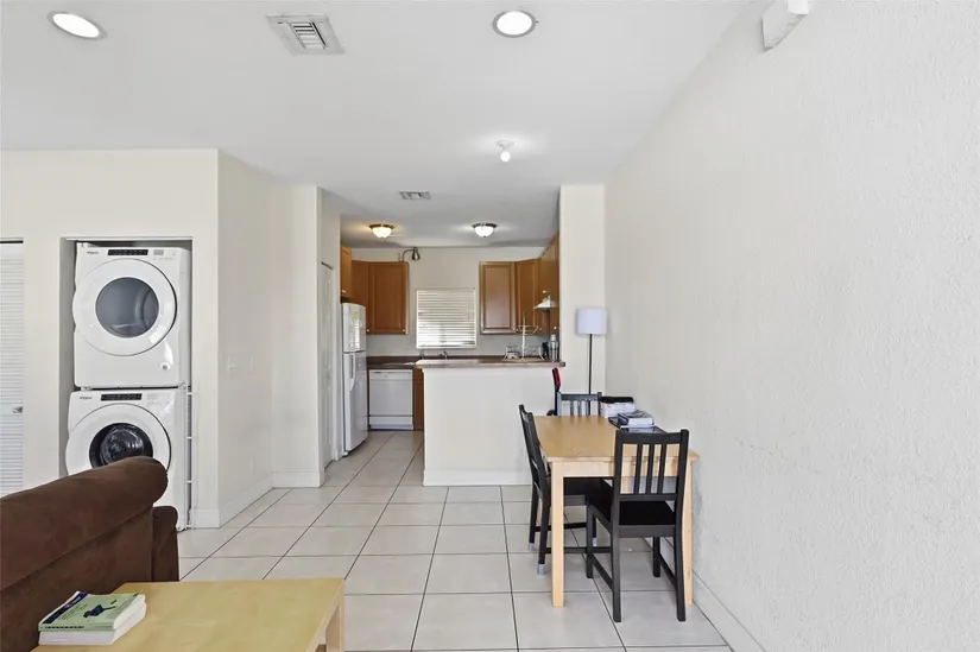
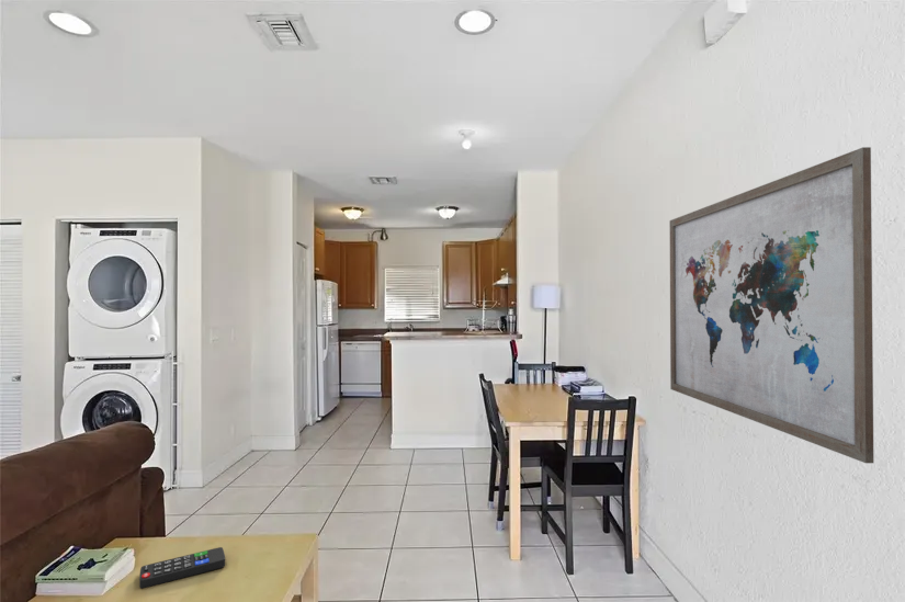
+ remote control [138,546,226,589]
+ wall art [669,146,874,464]
